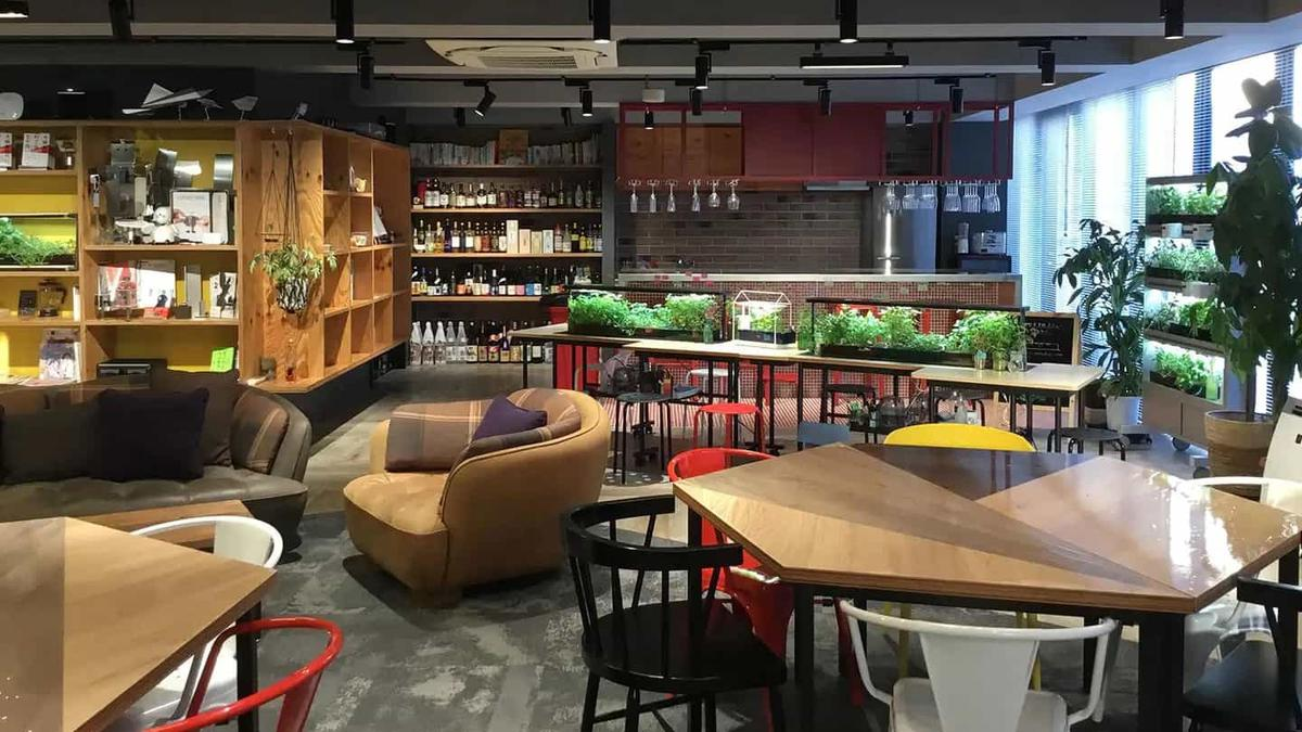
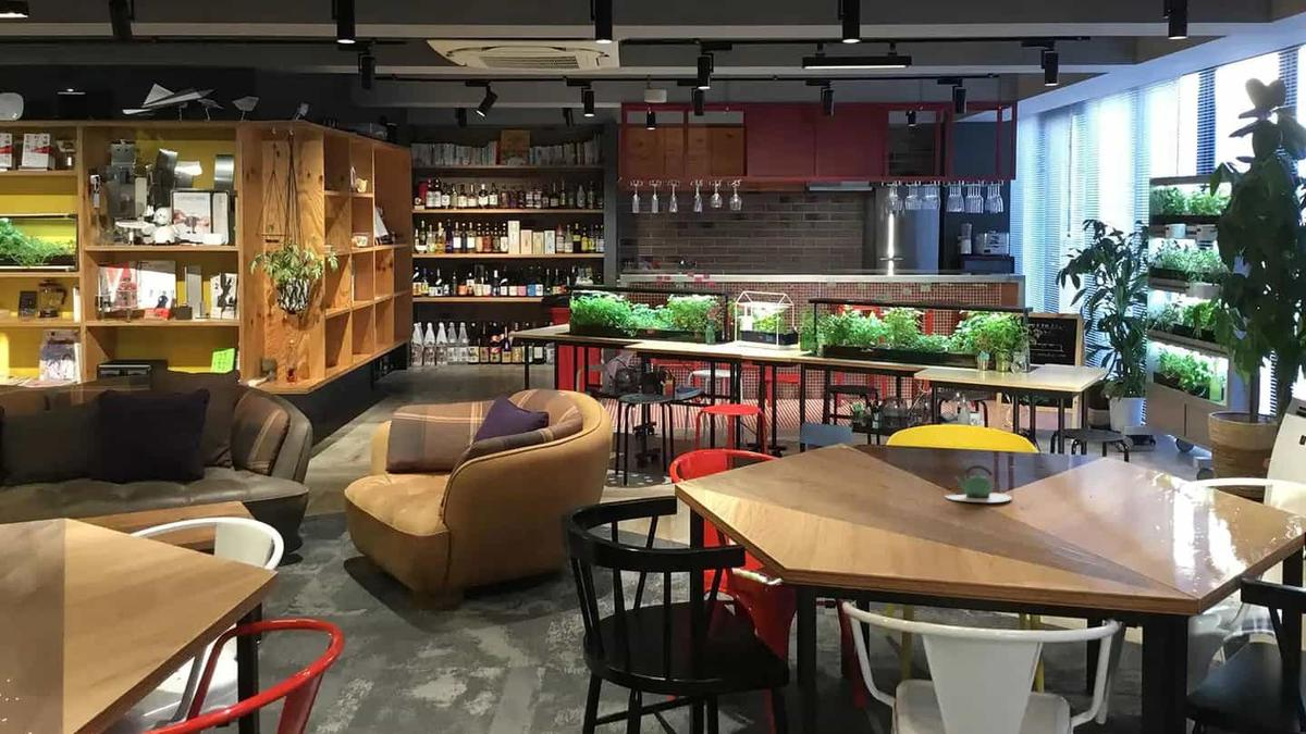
+ teapot [944,464,1013,503]
